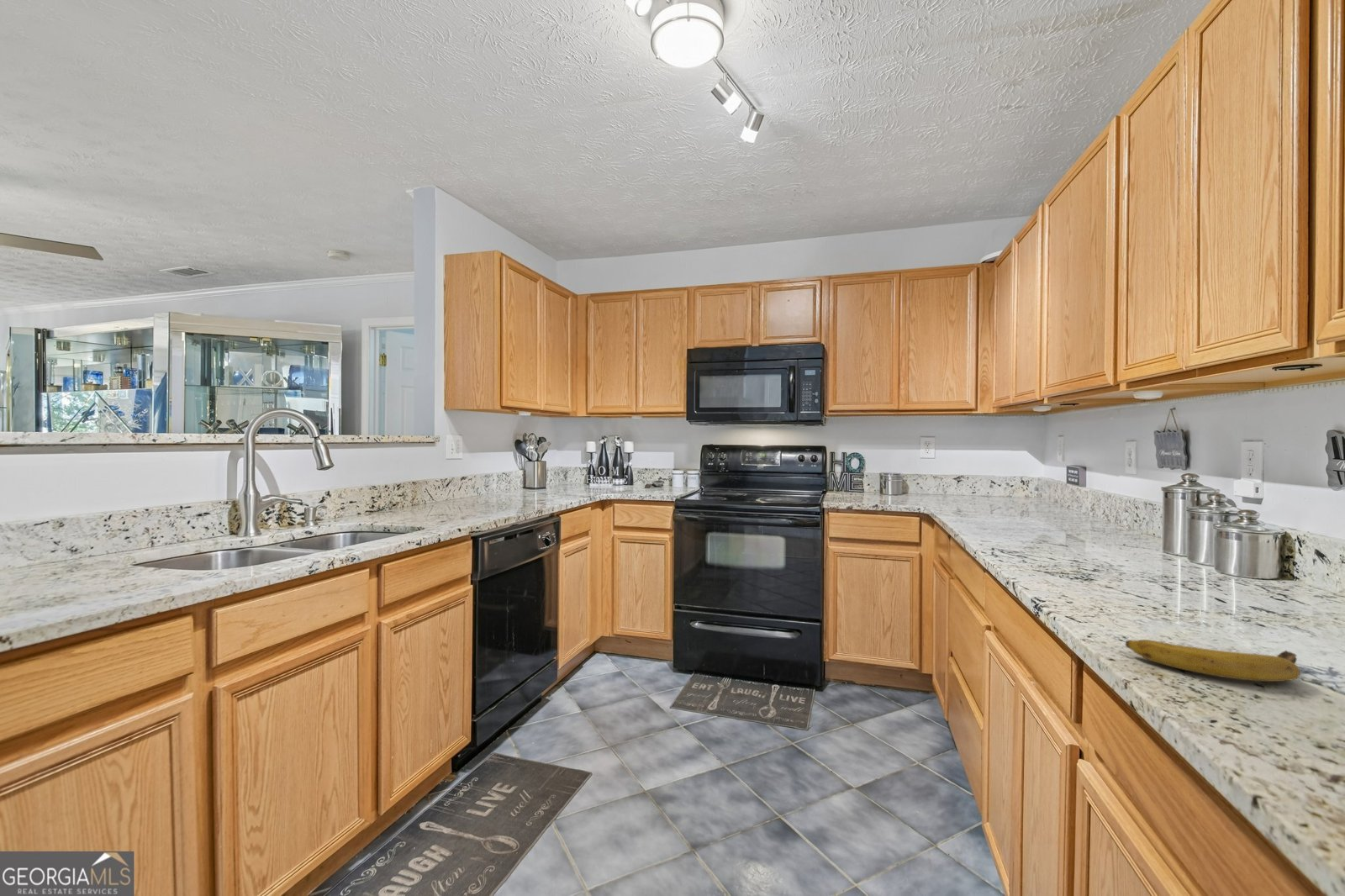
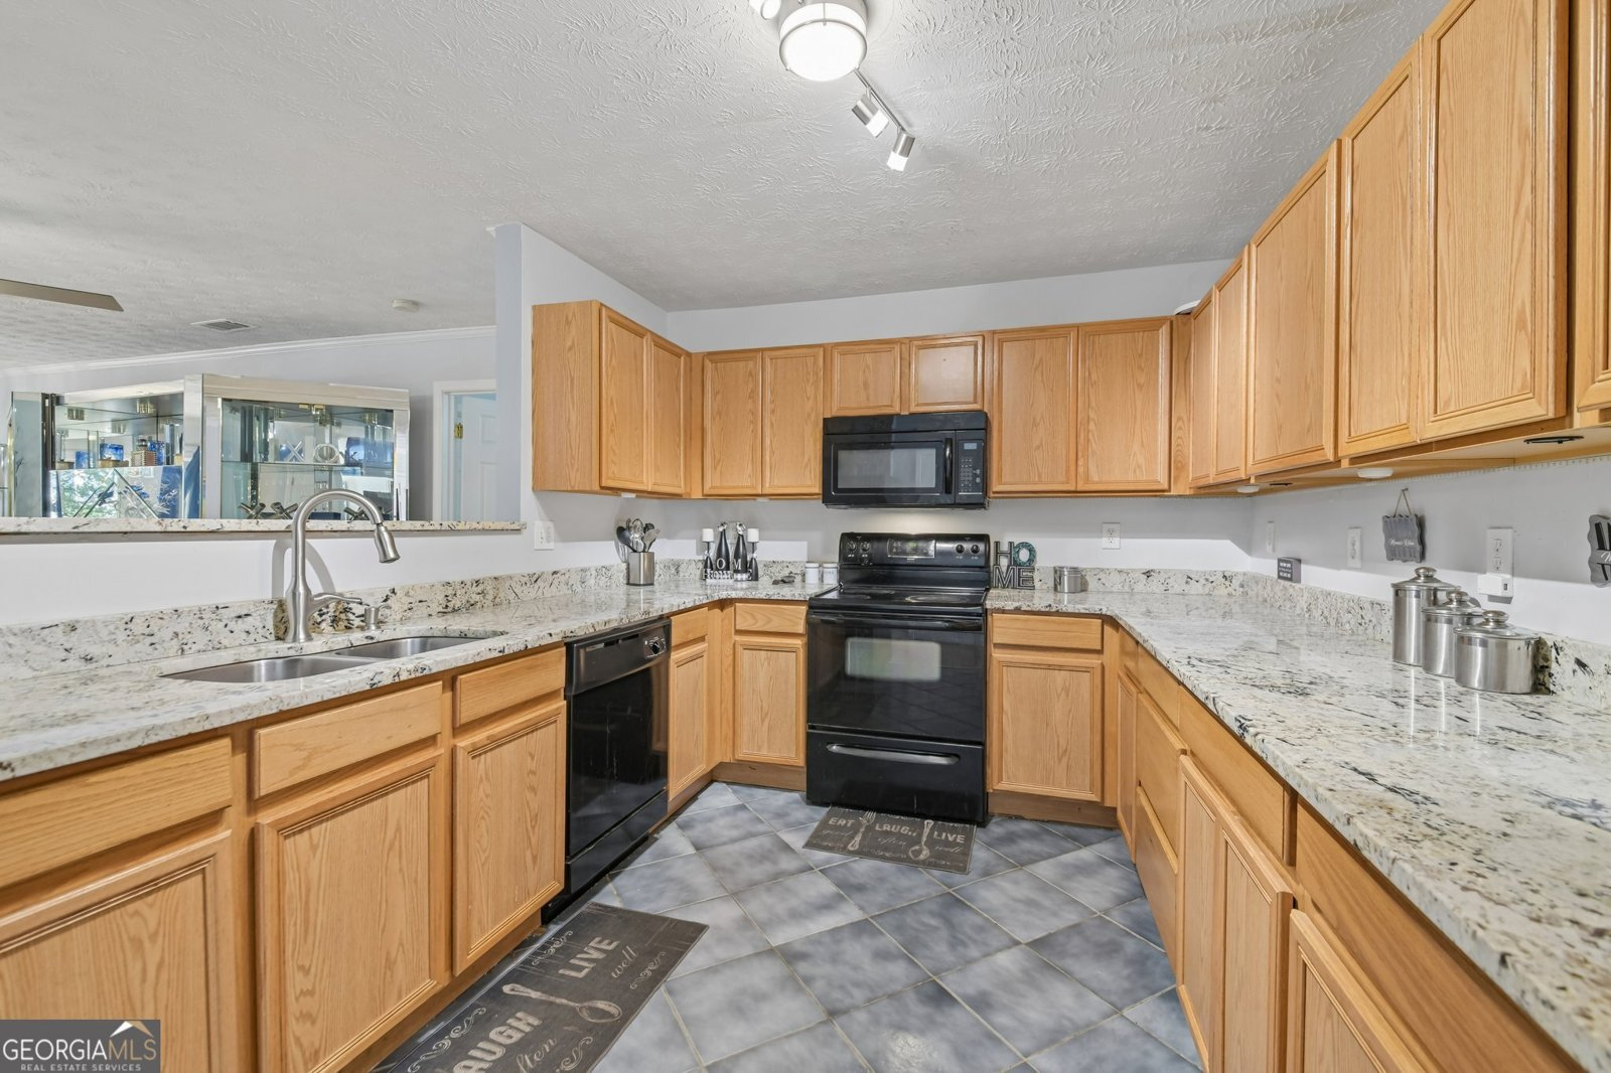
- fruit [1125,639,1300,683]
